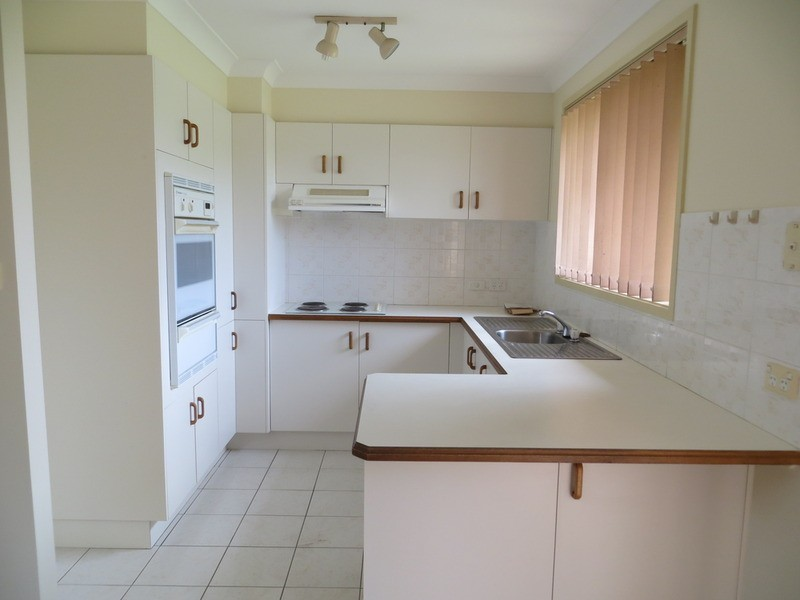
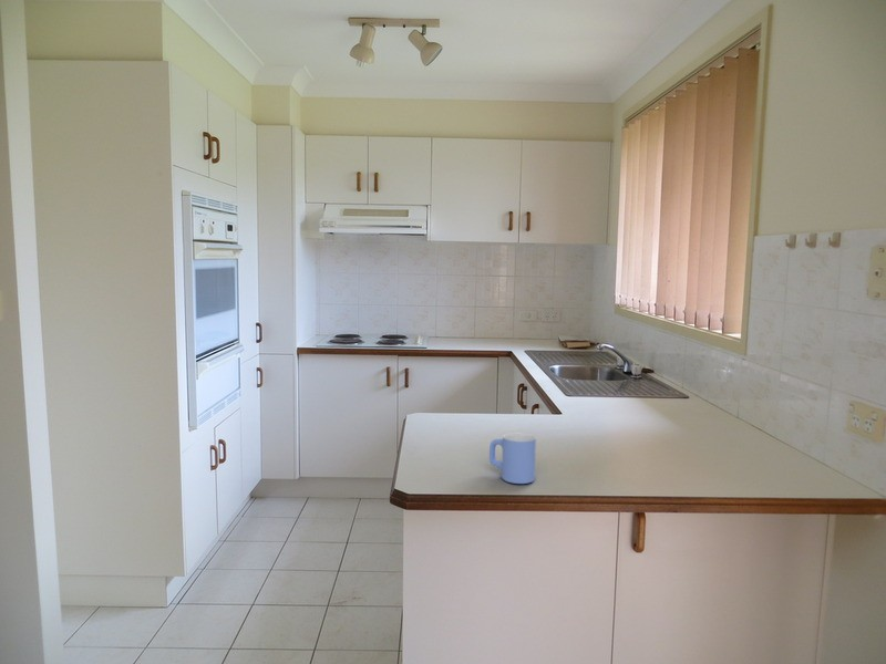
+ mug [488,432,537,485]
